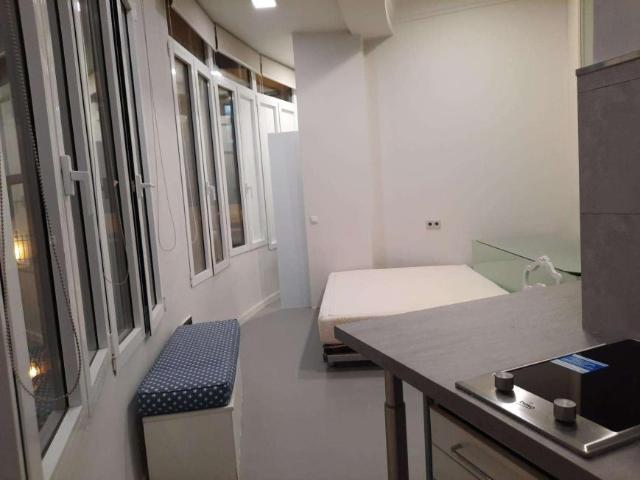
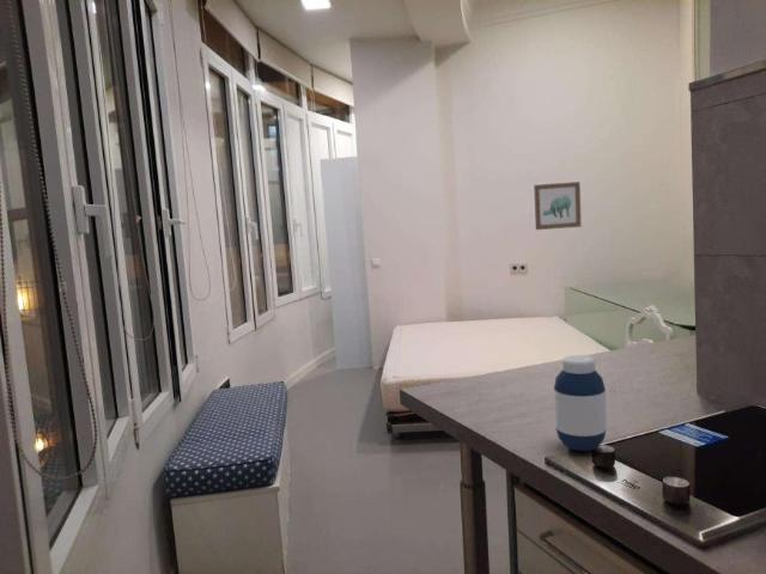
+ wall art [533,181,583,231]
+ medicine bottle [553,354,608,452]
